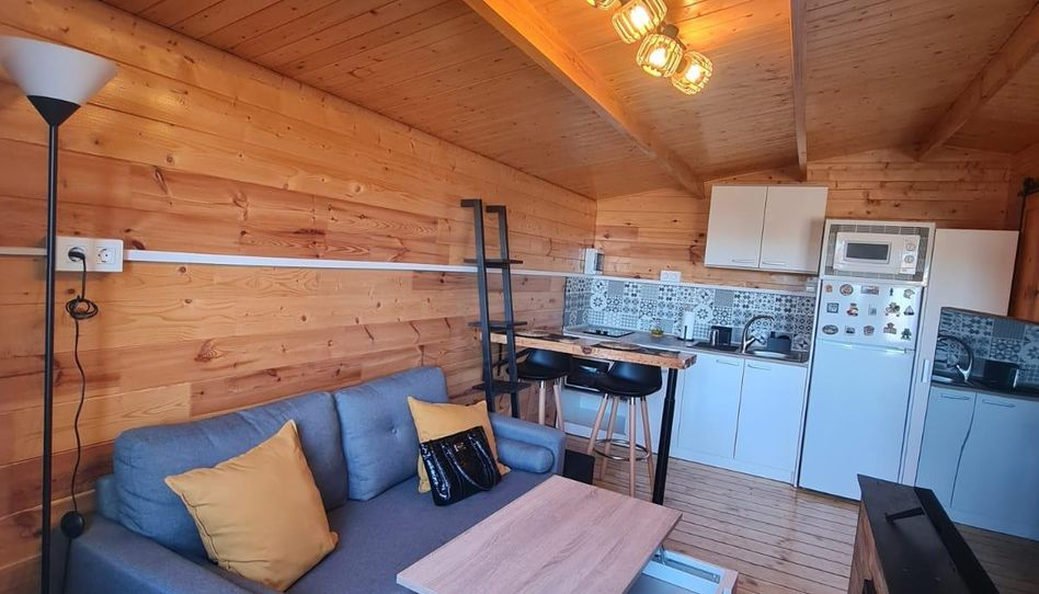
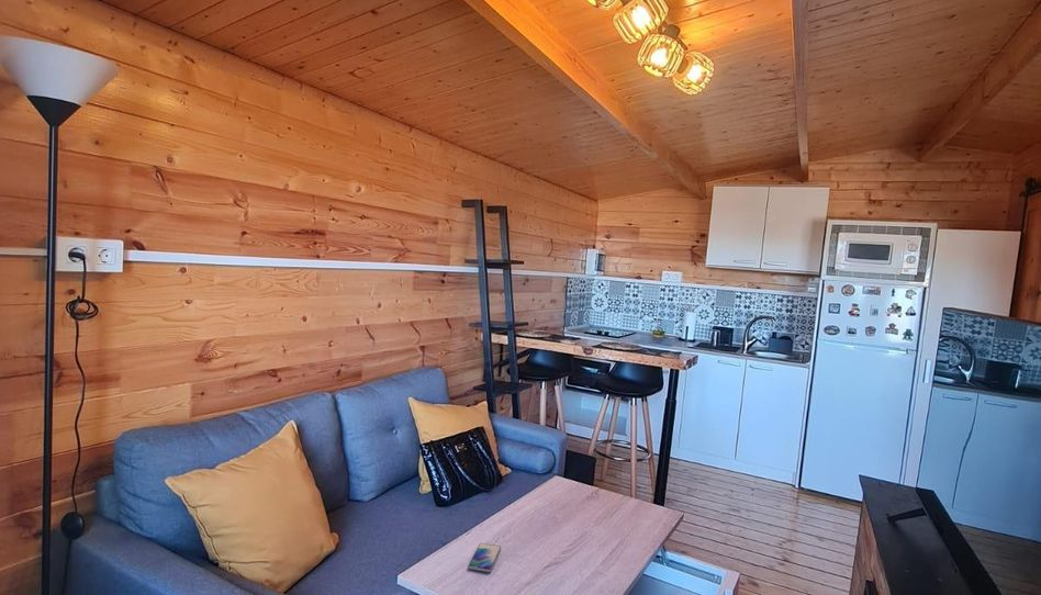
+ smartphone [467,542,502,573]
